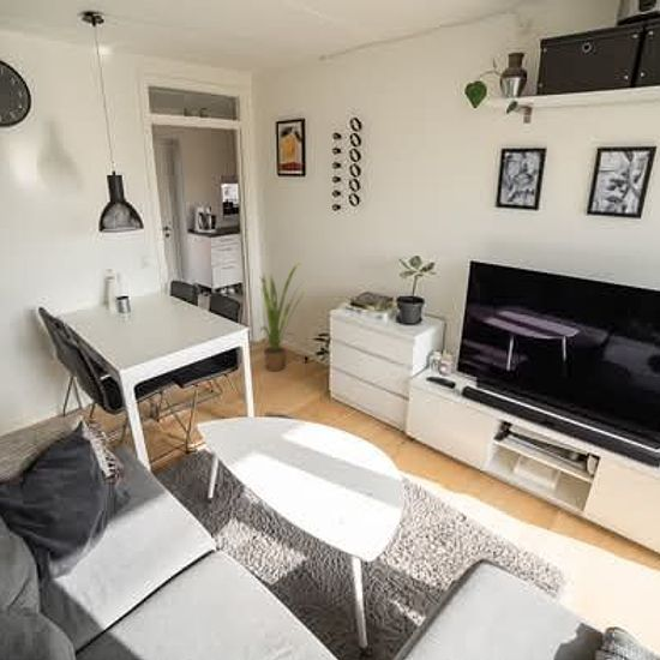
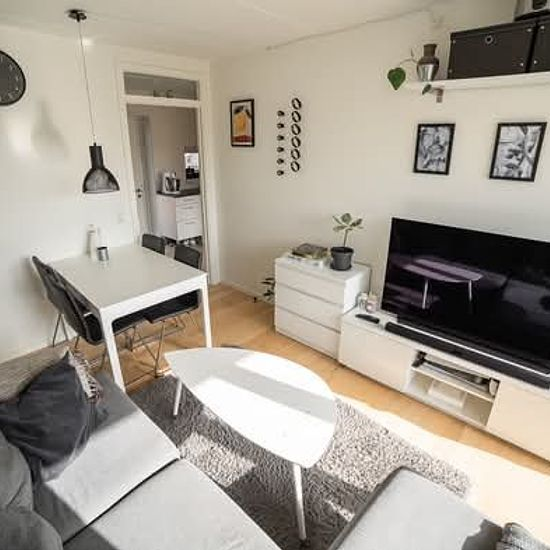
- house plant [256,262,308,372]
